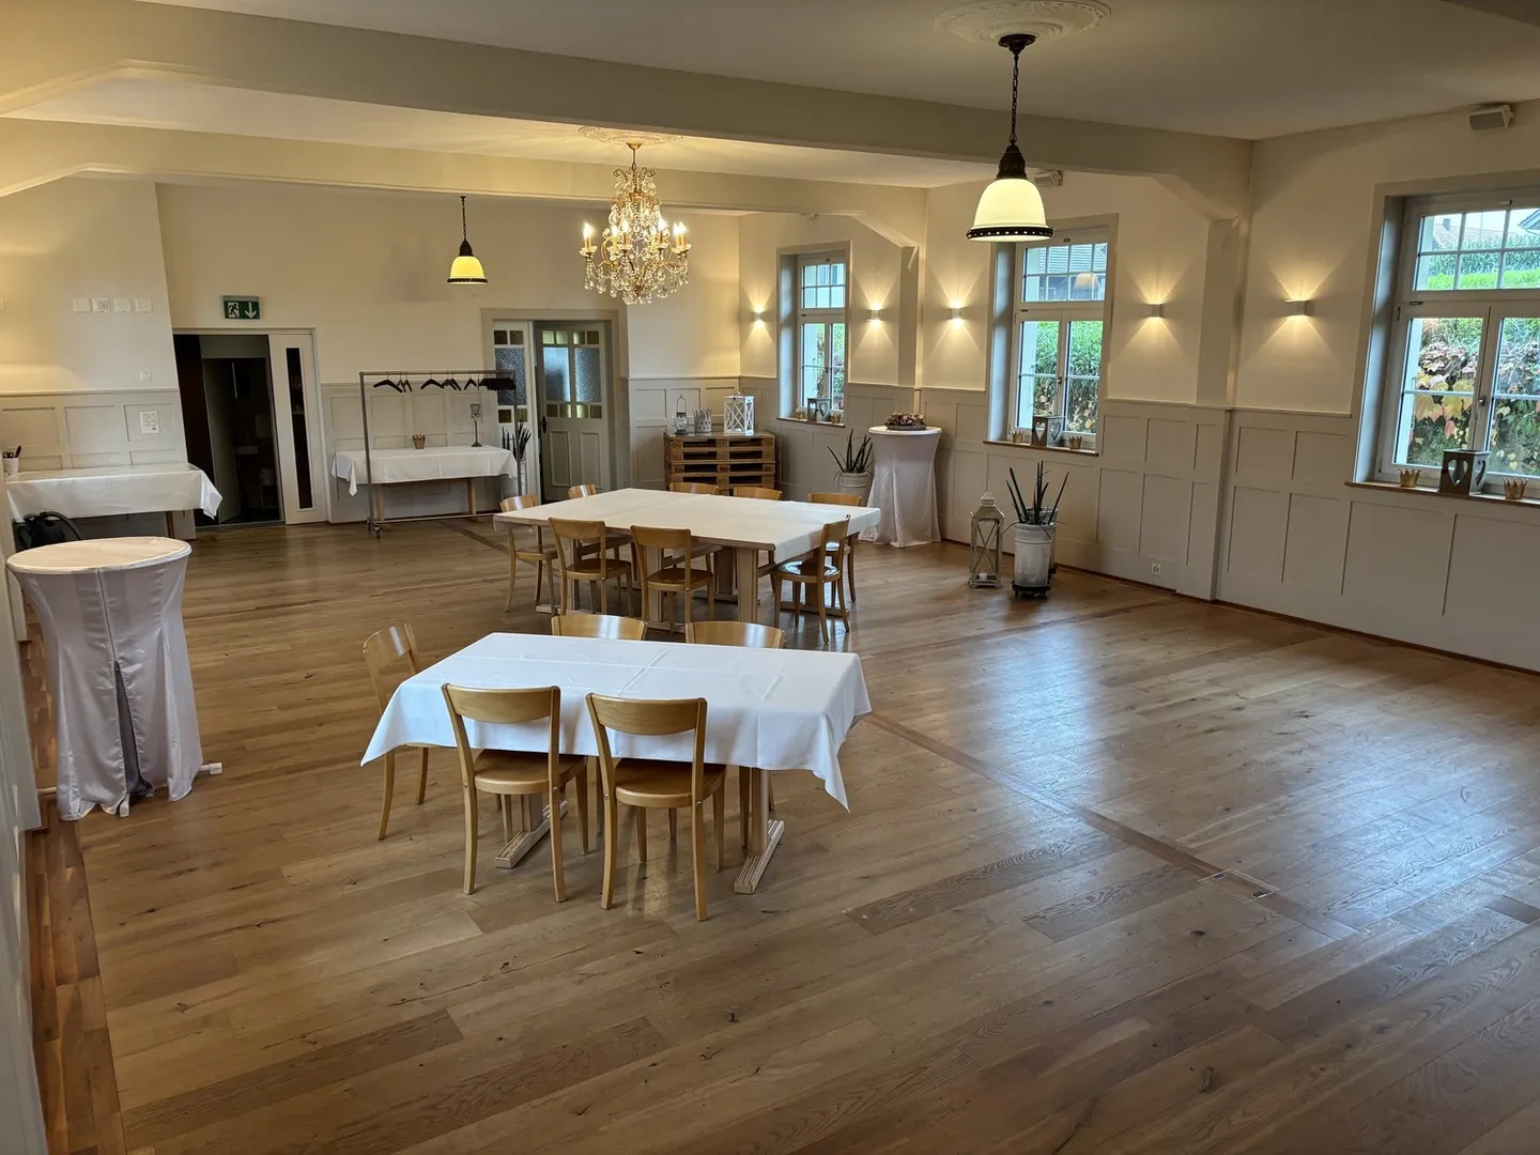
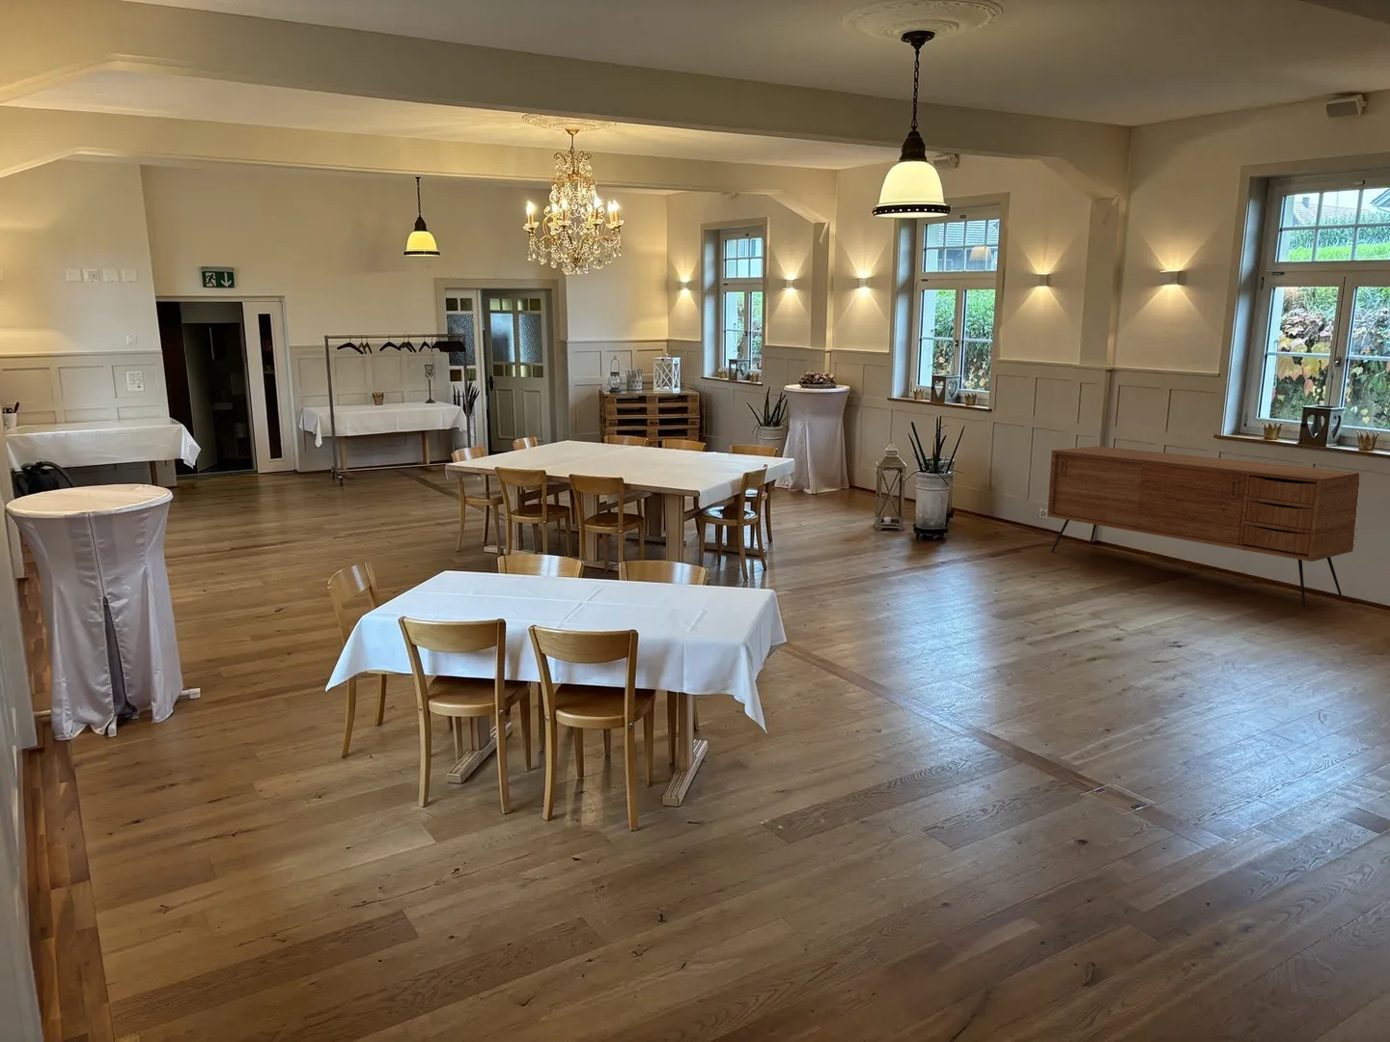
+ sideboard [1046,445,1359,607]
